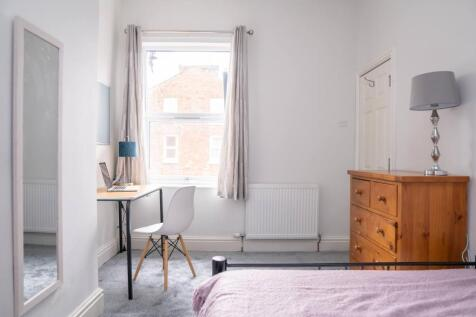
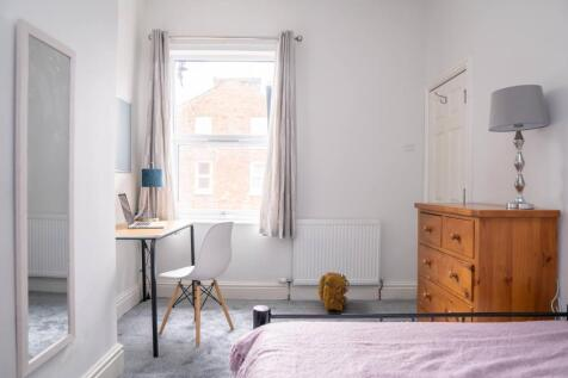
+ backpack [317,271,351,311]
